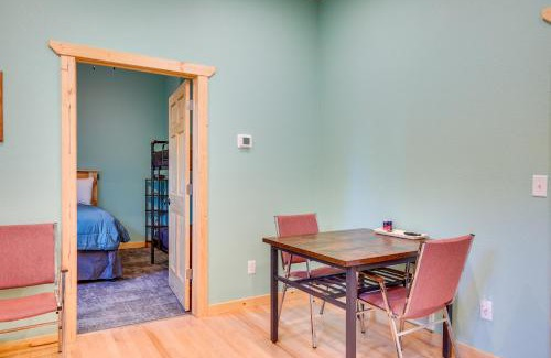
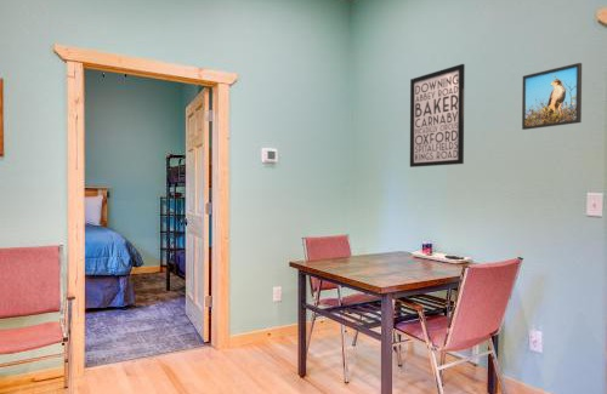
+ wall art [409,63,466,169]
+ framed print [521,62,583,131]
